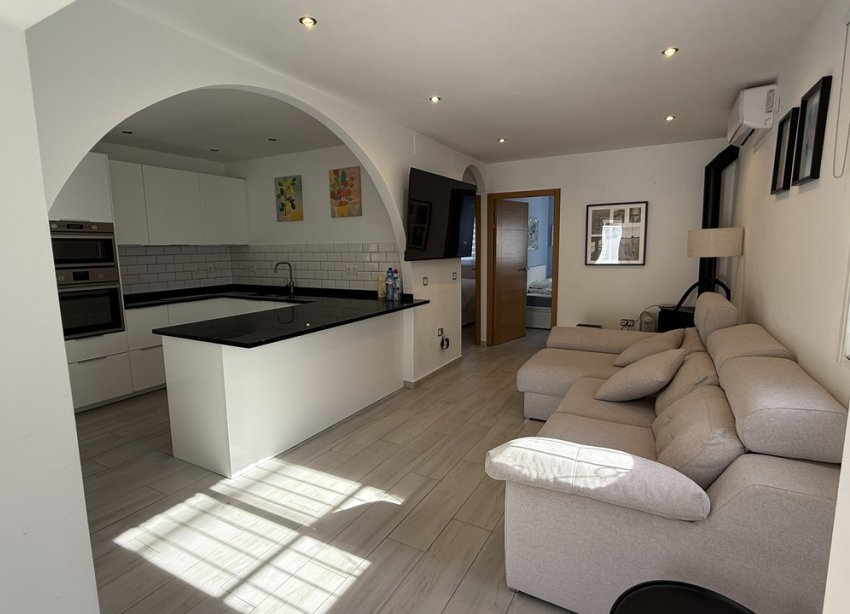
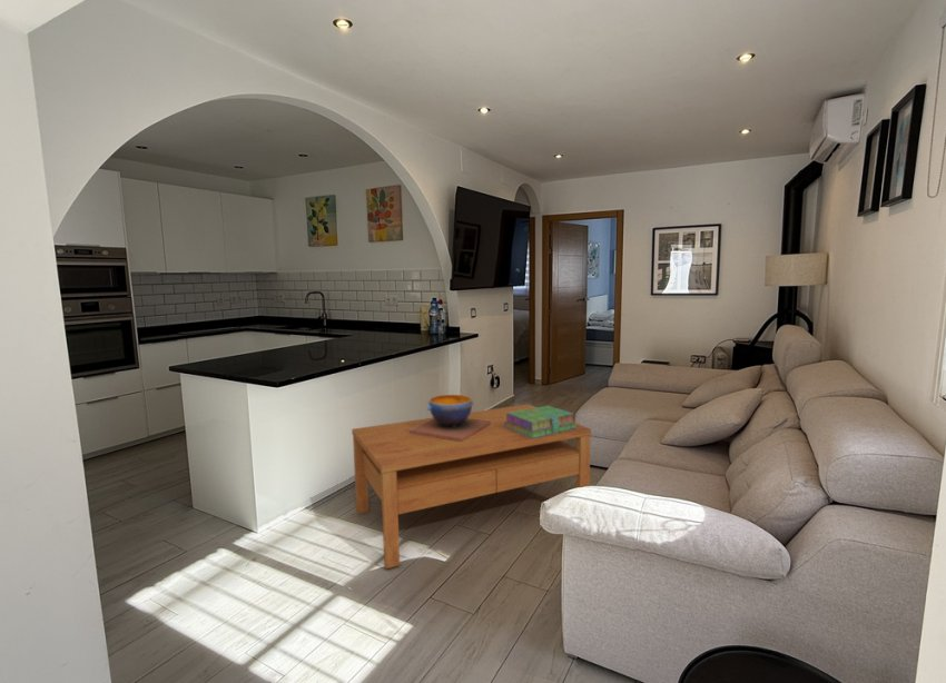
+ decorative bowl [408,394,491,442]
+ stack of books [504,405,578,438]
+ coffee table [351,403,592,570]
